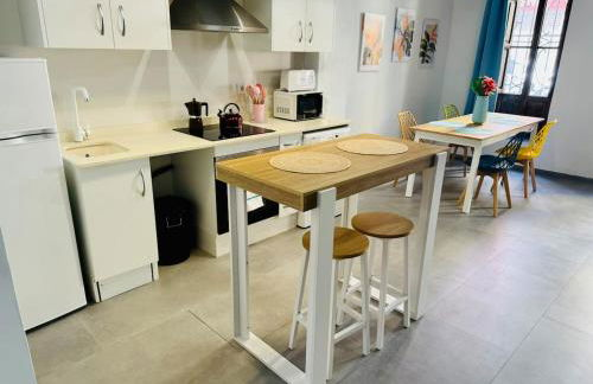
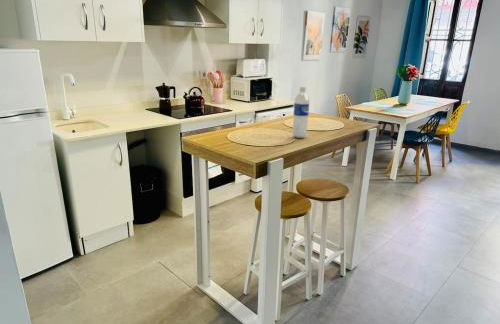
+ water bottle [292,86,310,139]
